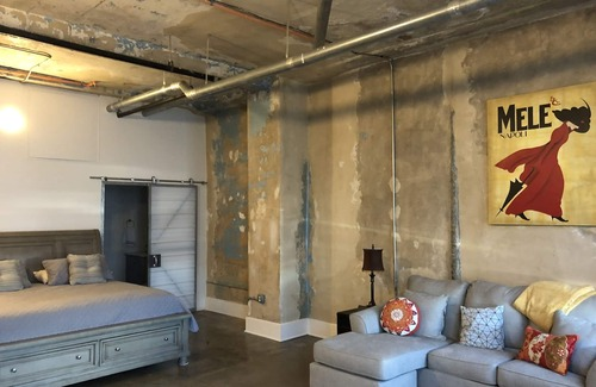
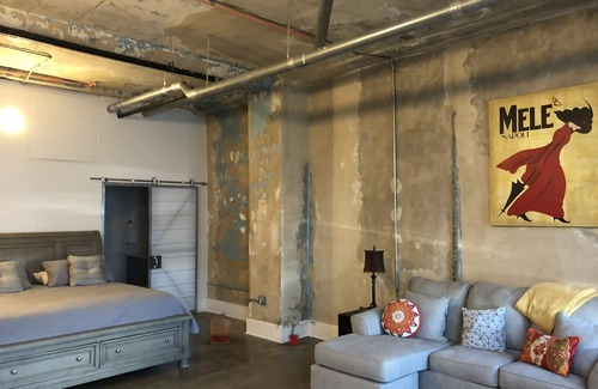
+ potted plant [273,303,317,346]
+ basket [209,311,232,345]
